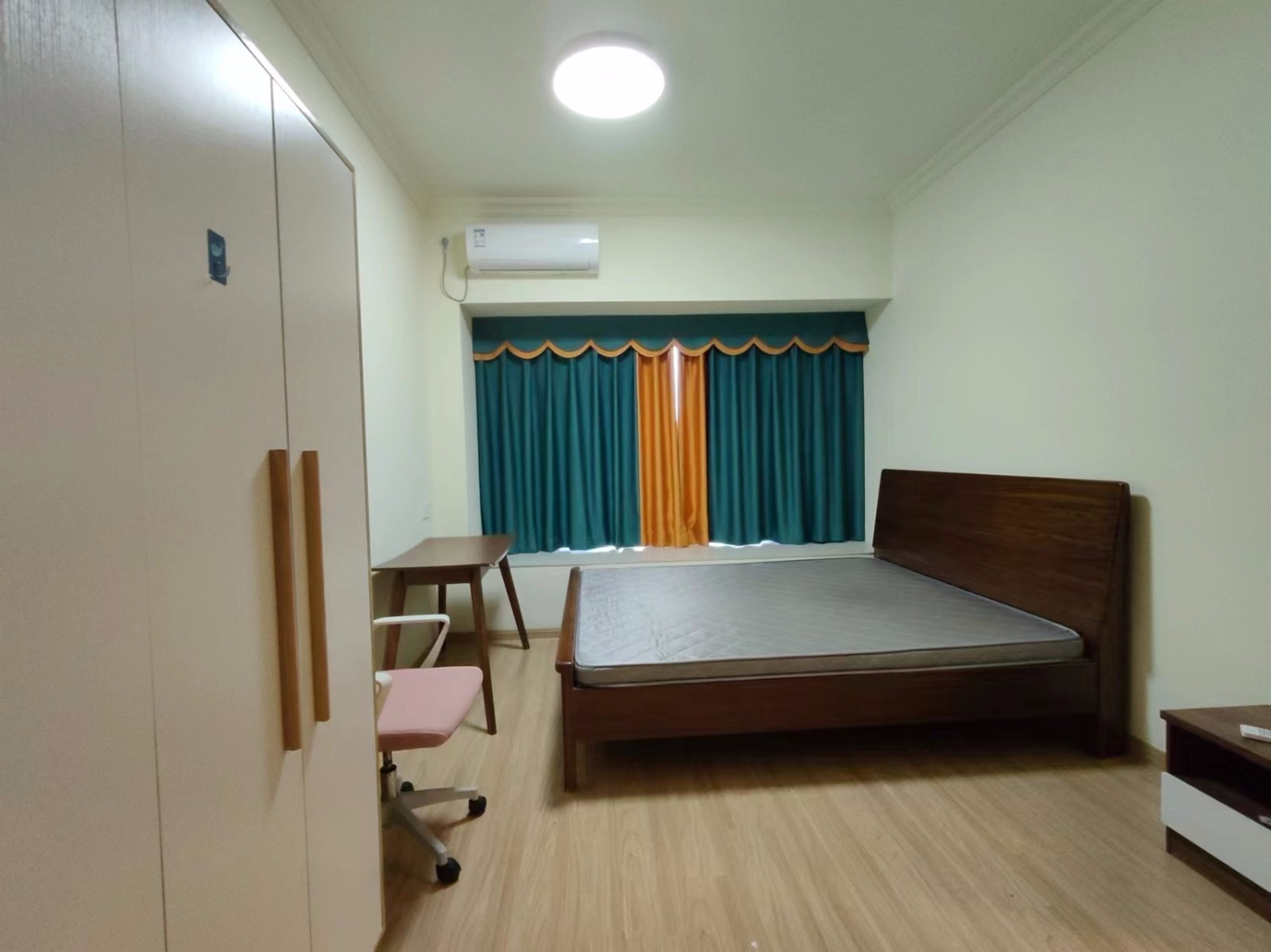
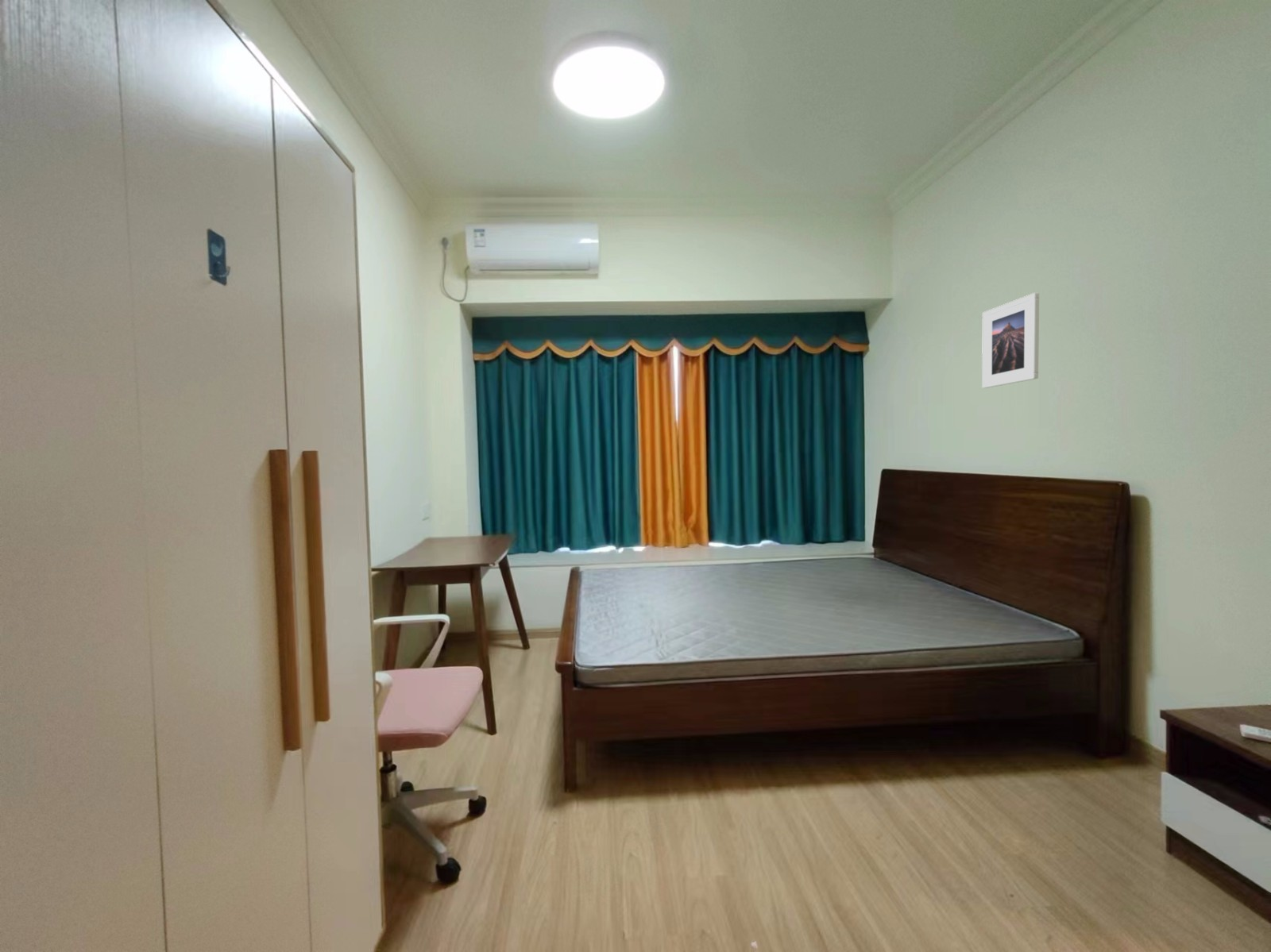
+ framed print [981,292,1040,389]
